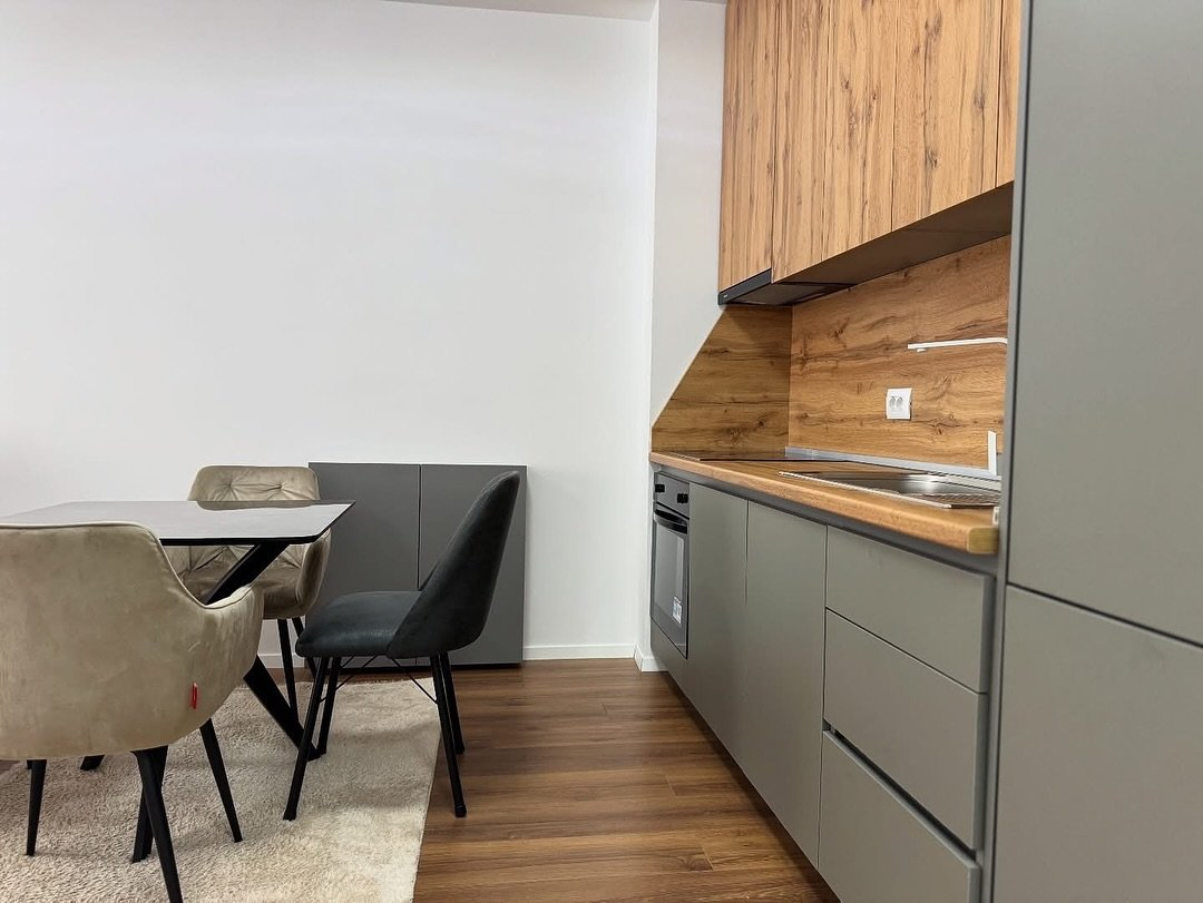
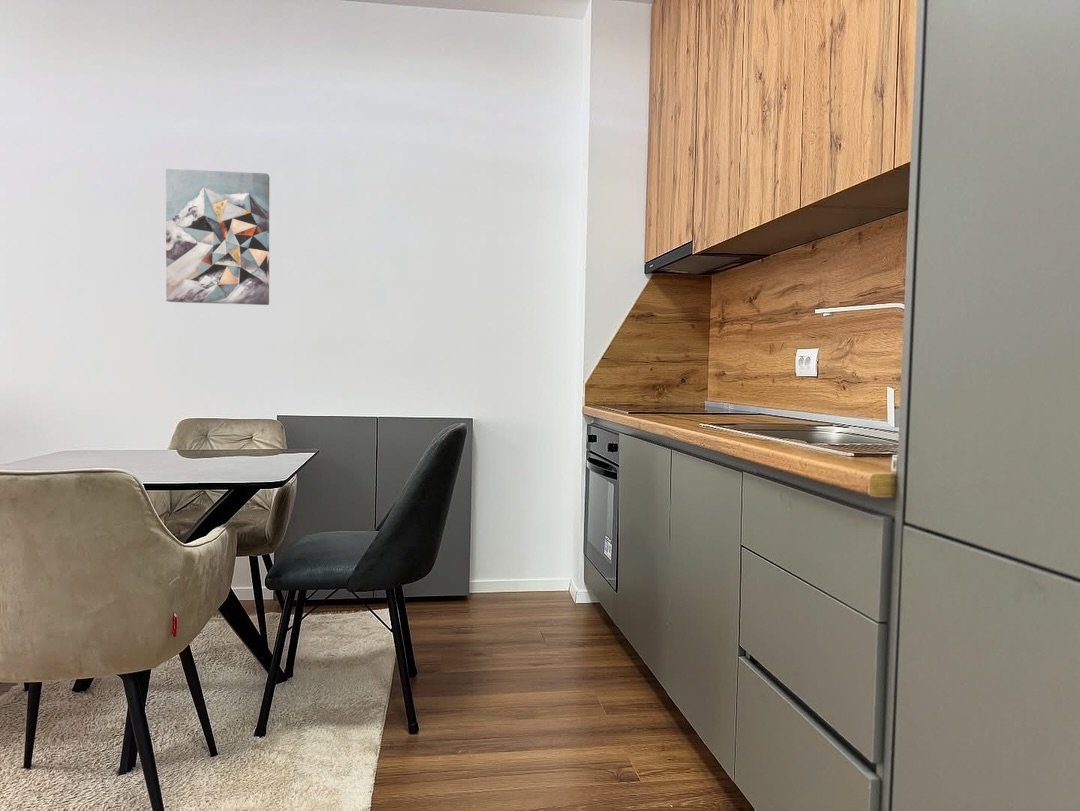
+ wall art [165,167,270,306]
